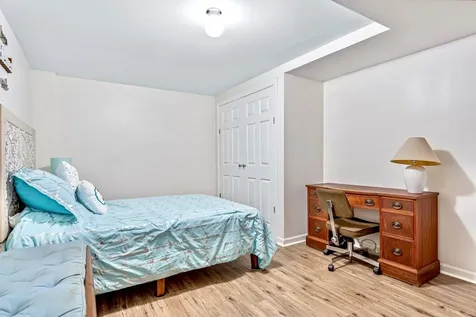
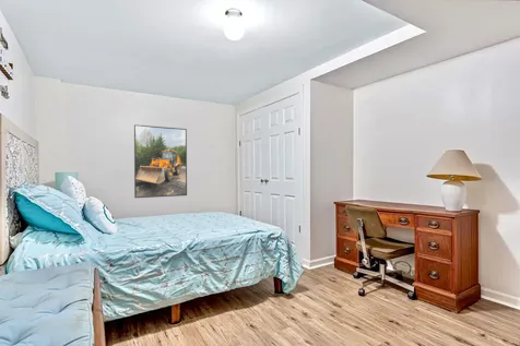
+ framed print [133,123,188,199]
